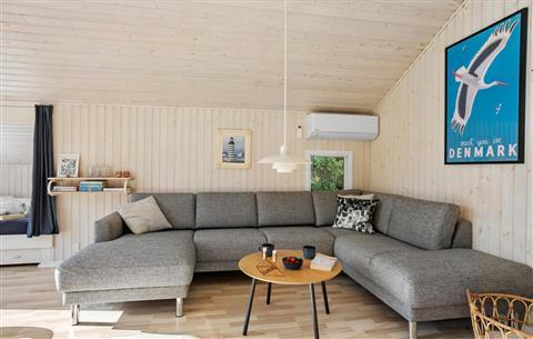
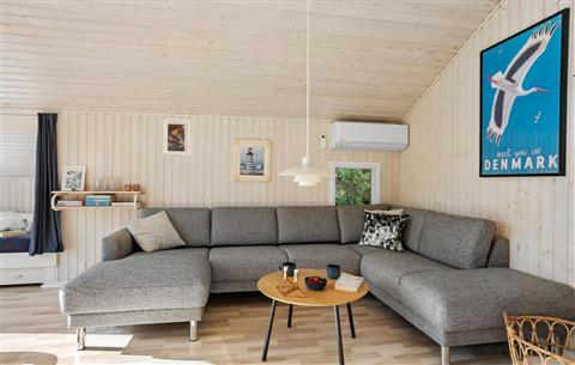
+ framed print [162,117,190,158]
